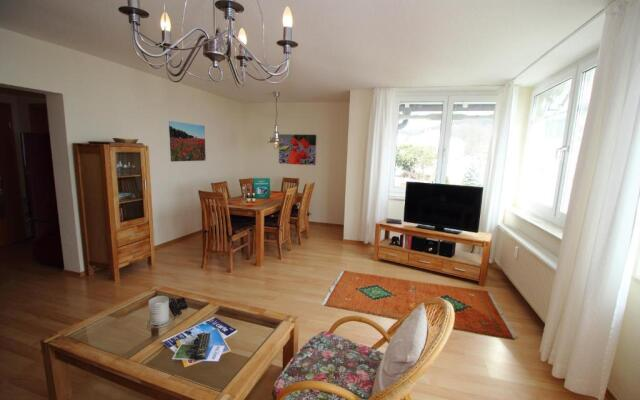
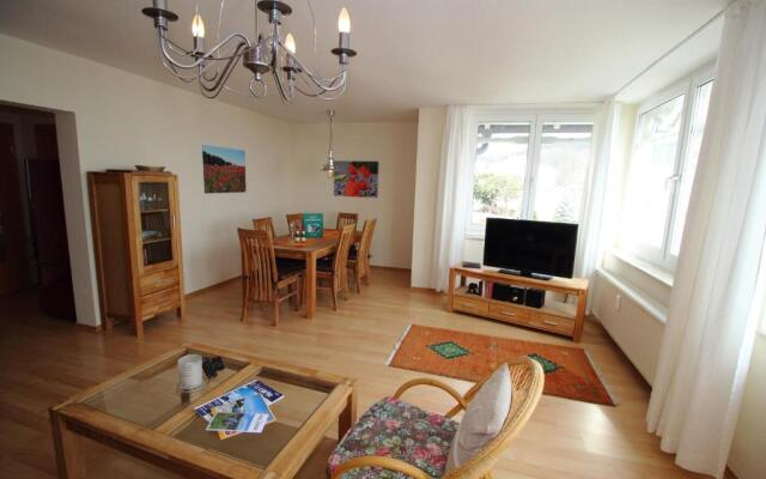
- remote control [194,332,211,361]
